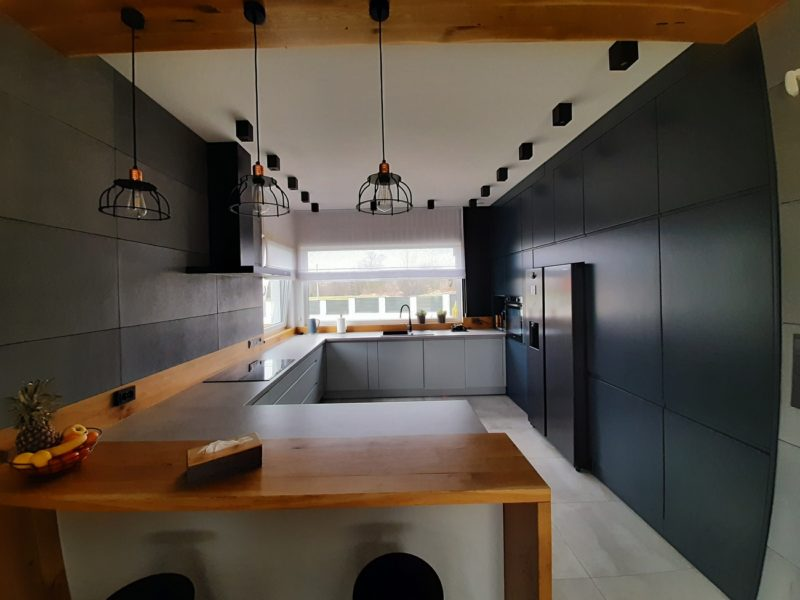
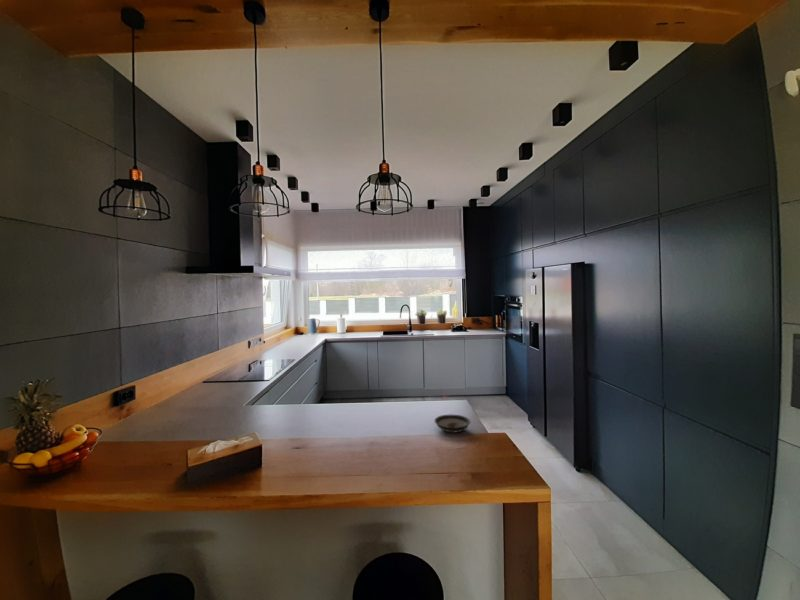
+ saucer [433,414,471,434]
